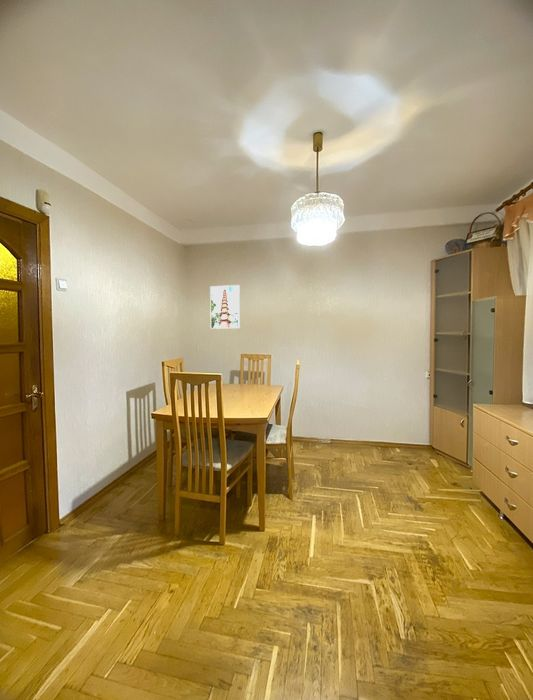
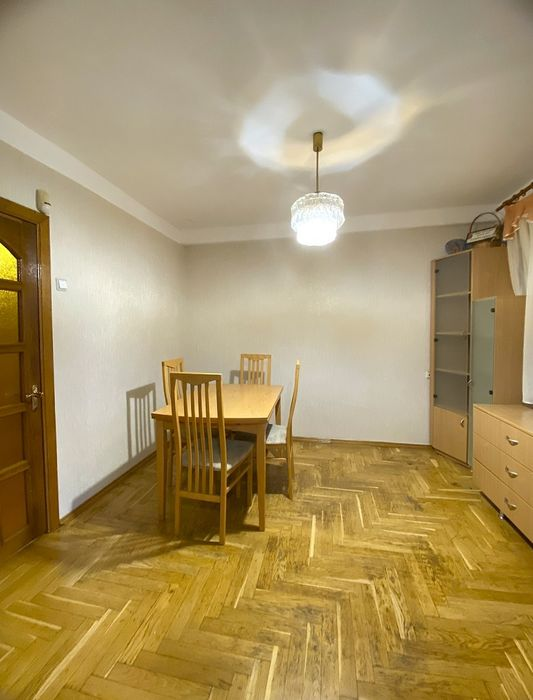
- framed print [209,284,241,330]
